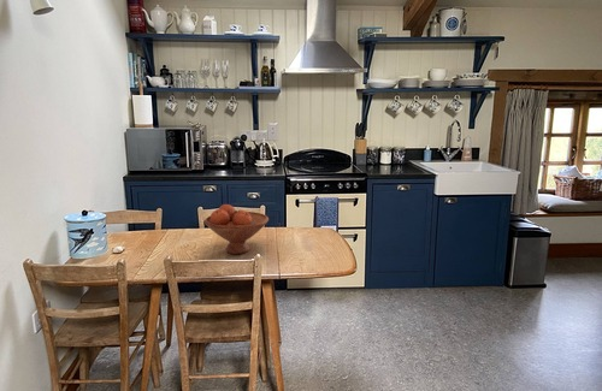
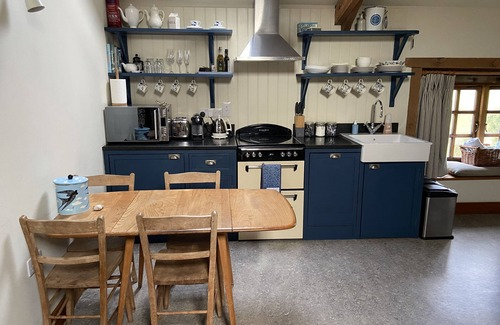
- fruit bowl [203,203,270,255]
